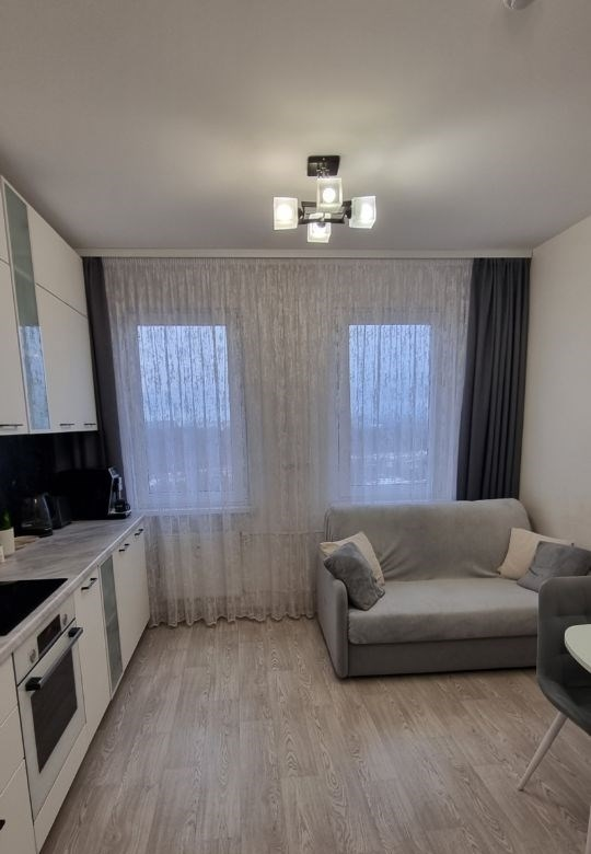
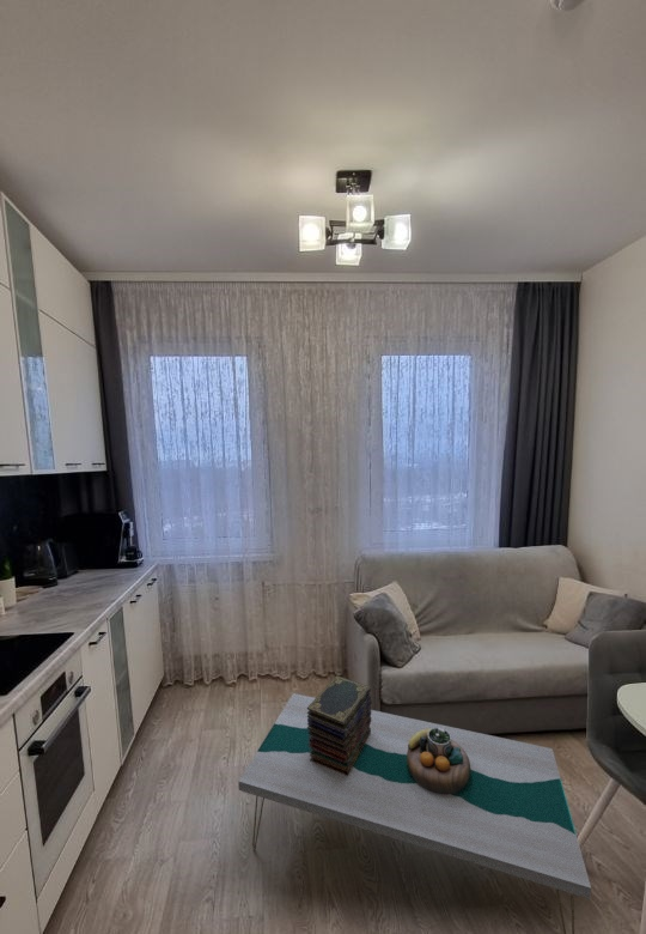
+ book stack [307,674,373,776]
+ decorative bowl [407,728,470,794]
+ coffee table [238,692,592,934]
